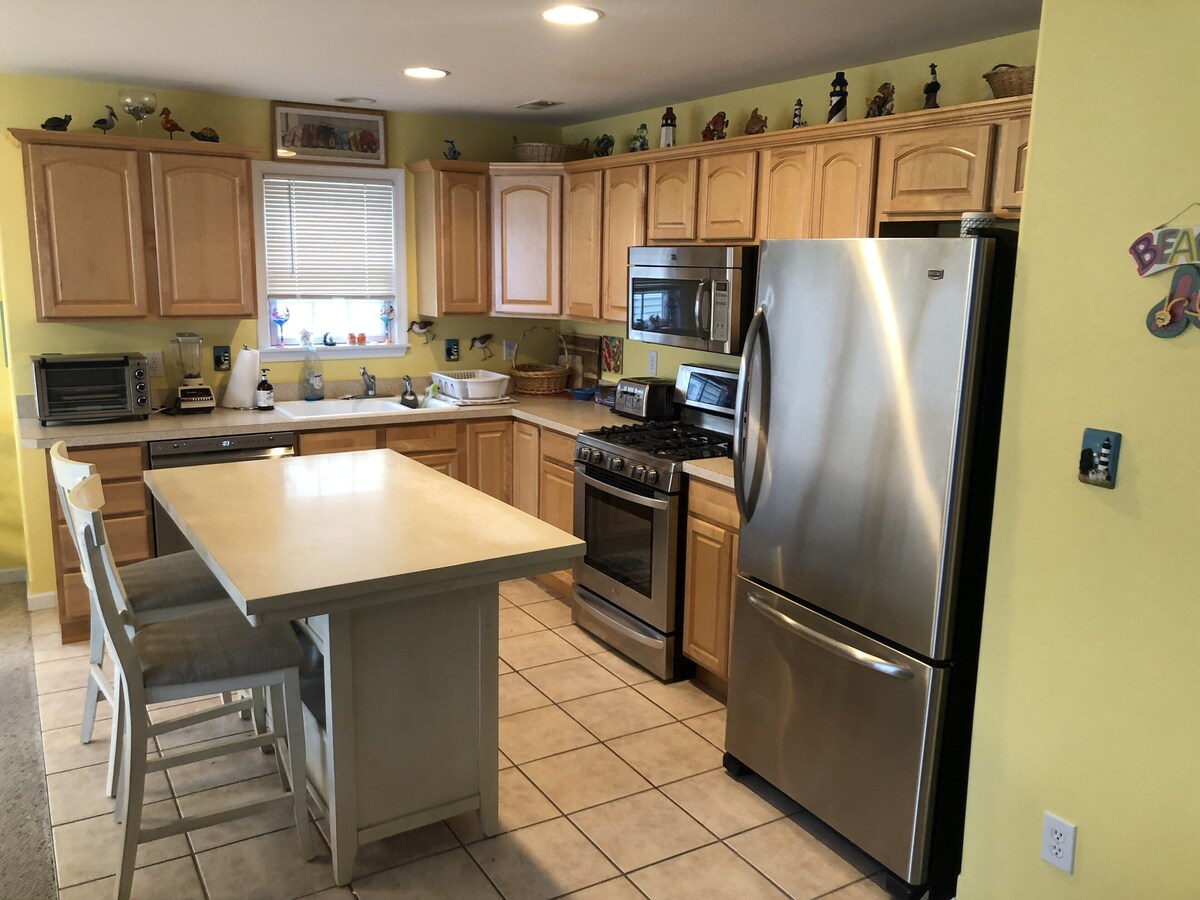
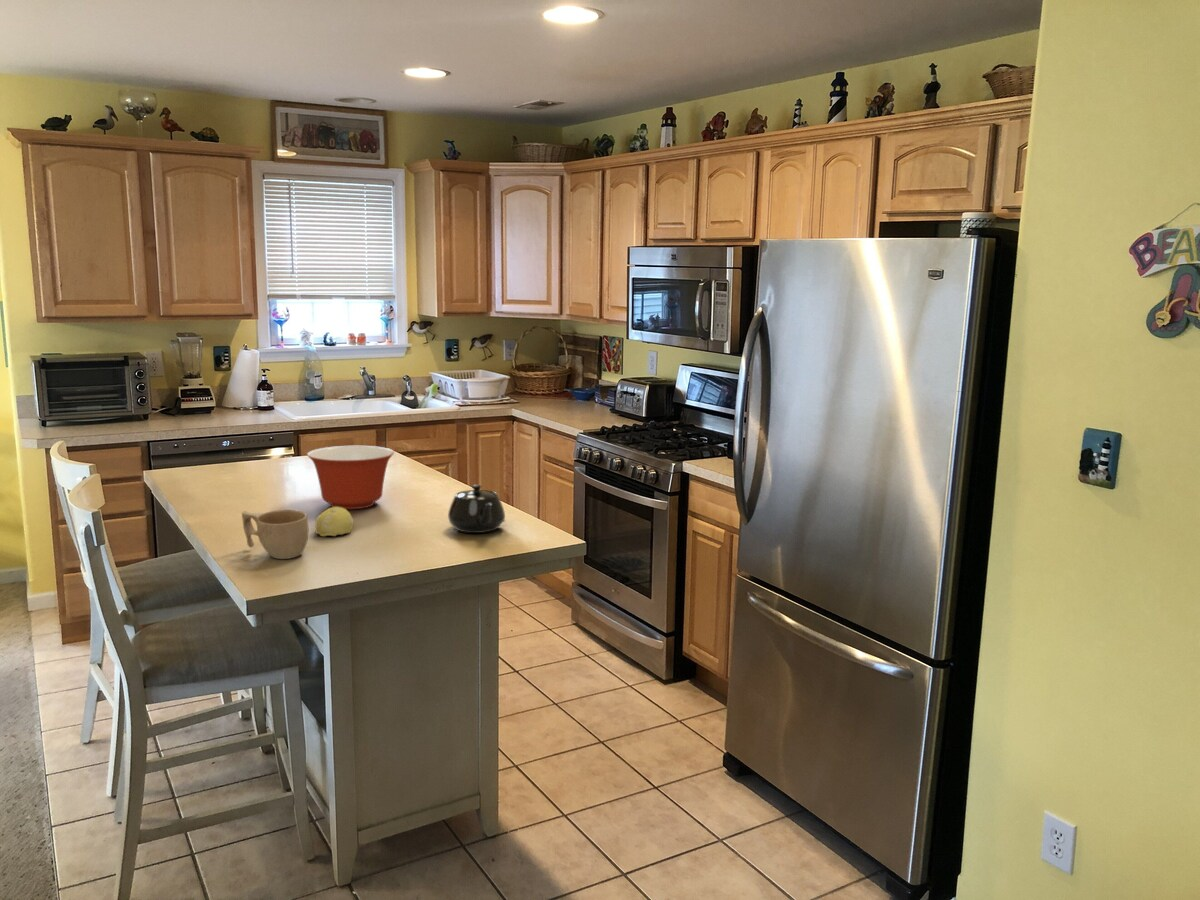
+ mixing bowl [306,445,395,510]
+ cup [241,509,310,560]
+ teapot [447,484,506,534]
+ fruit [314,507,354,537]
